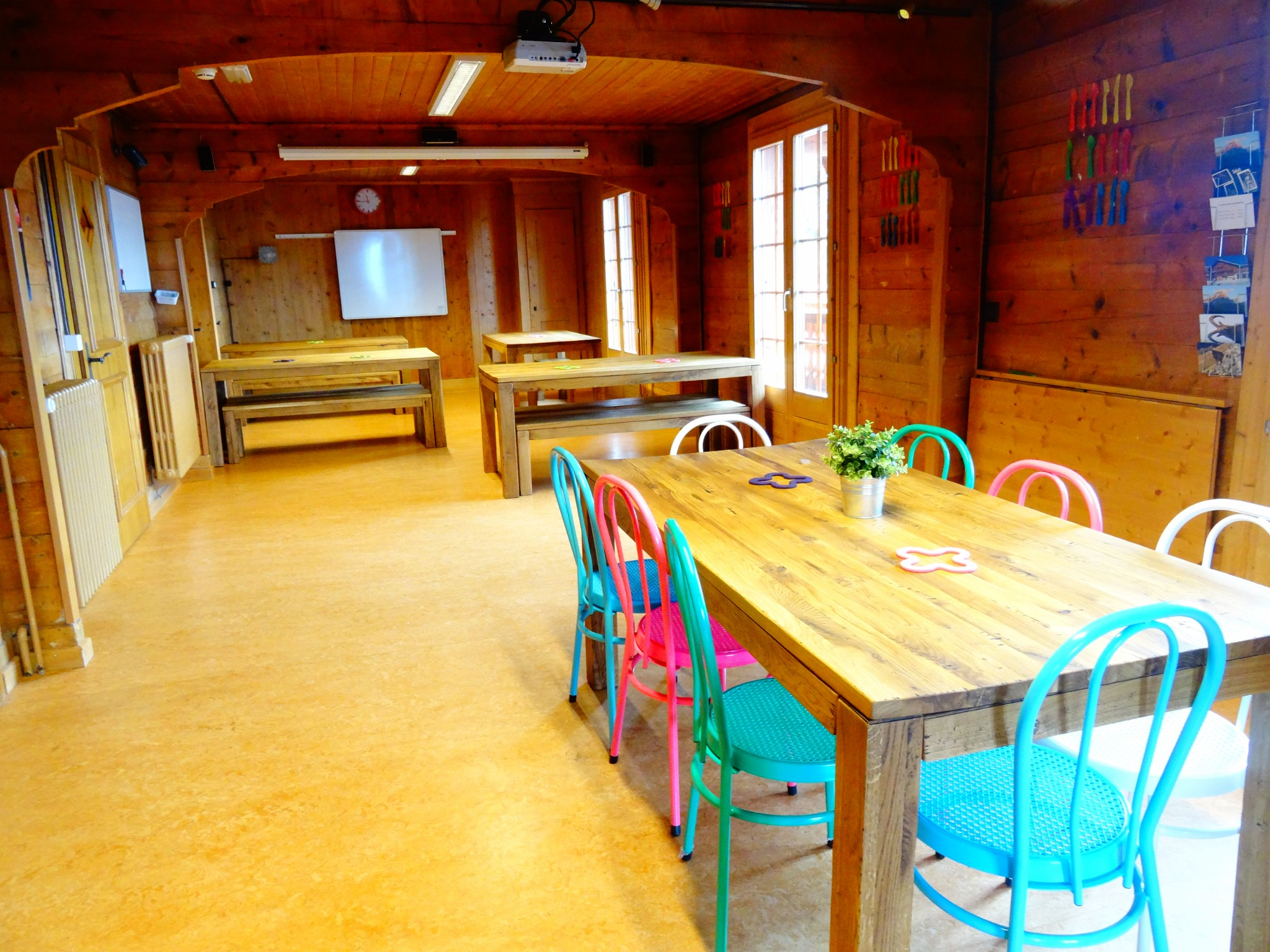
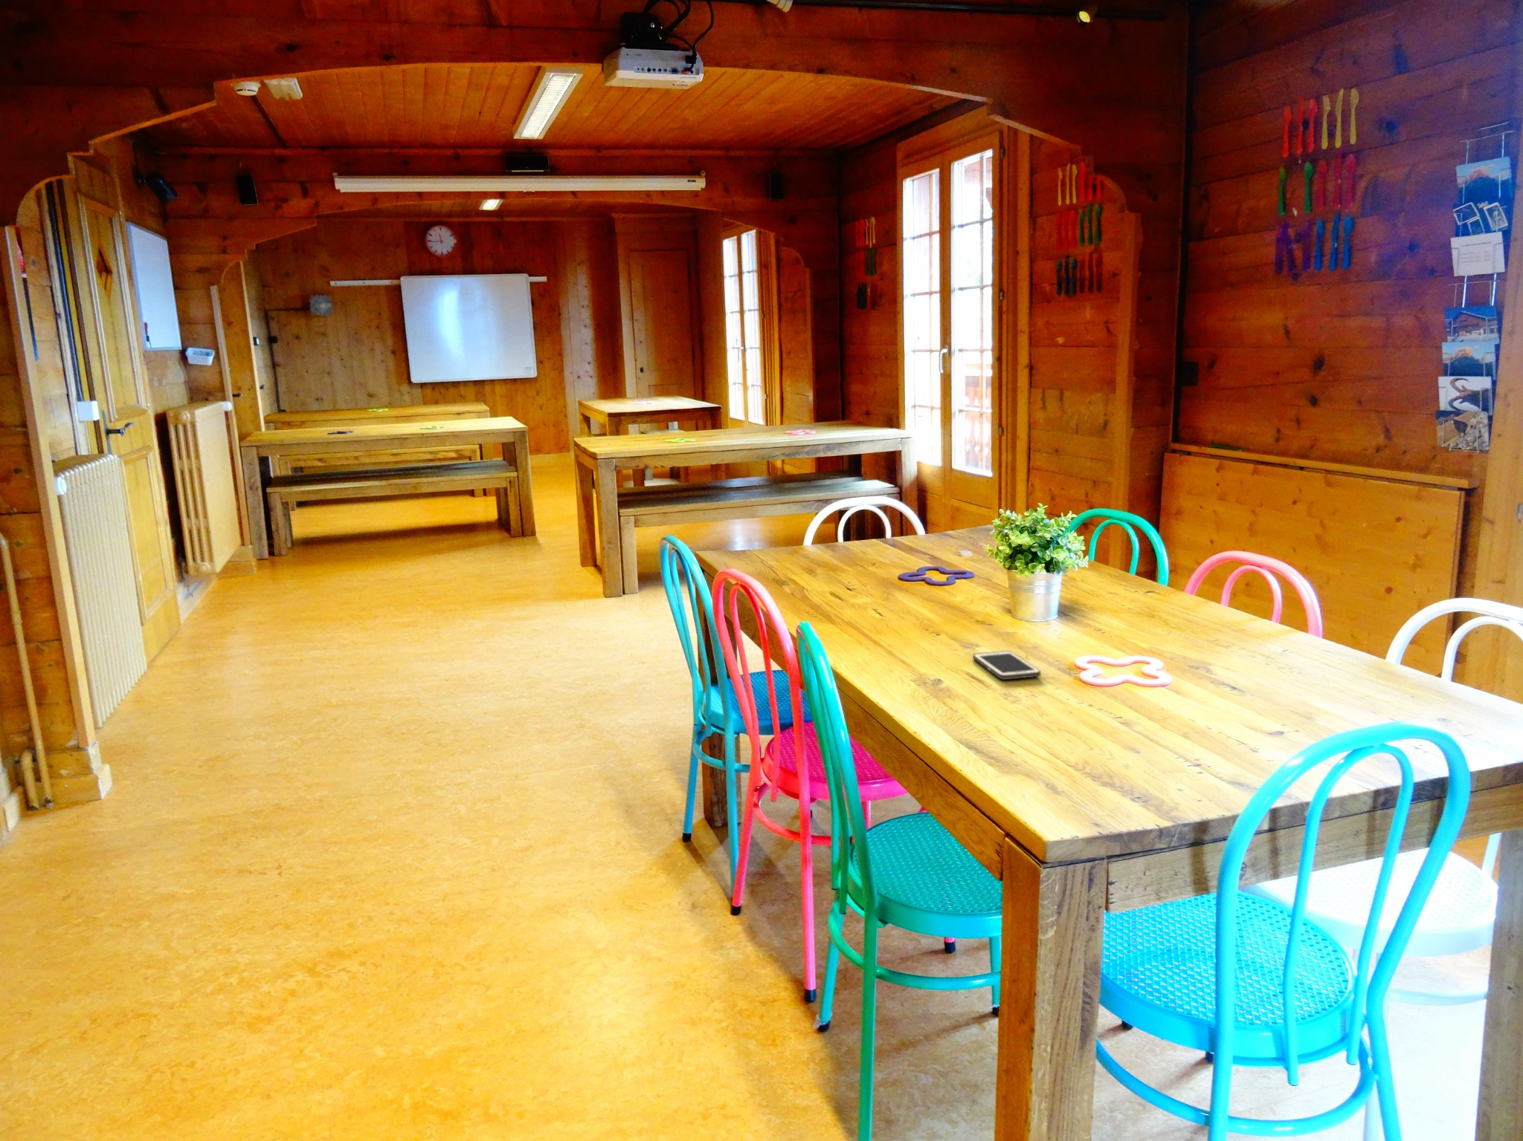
+ cell phone [971,650,1041,681]
